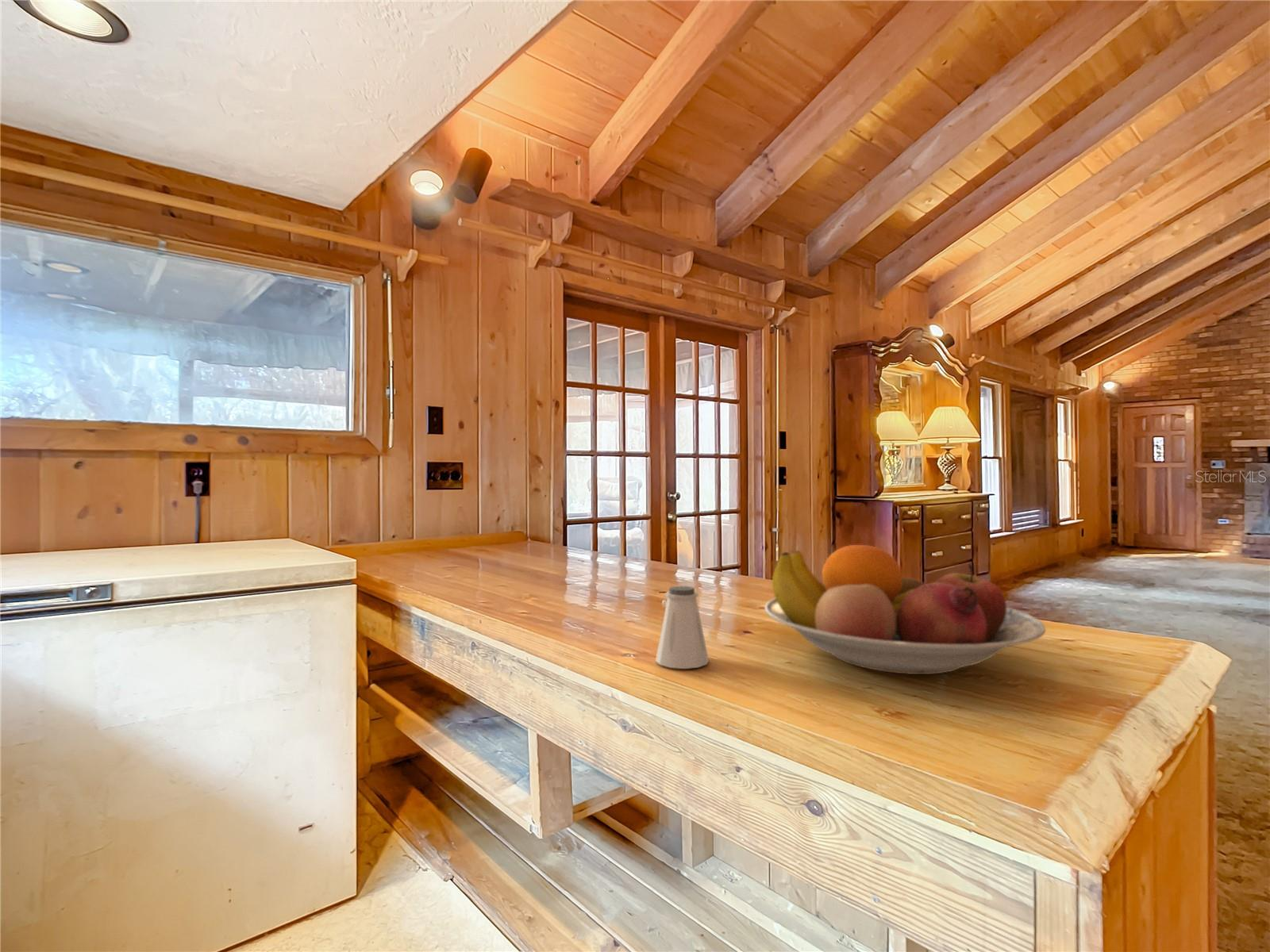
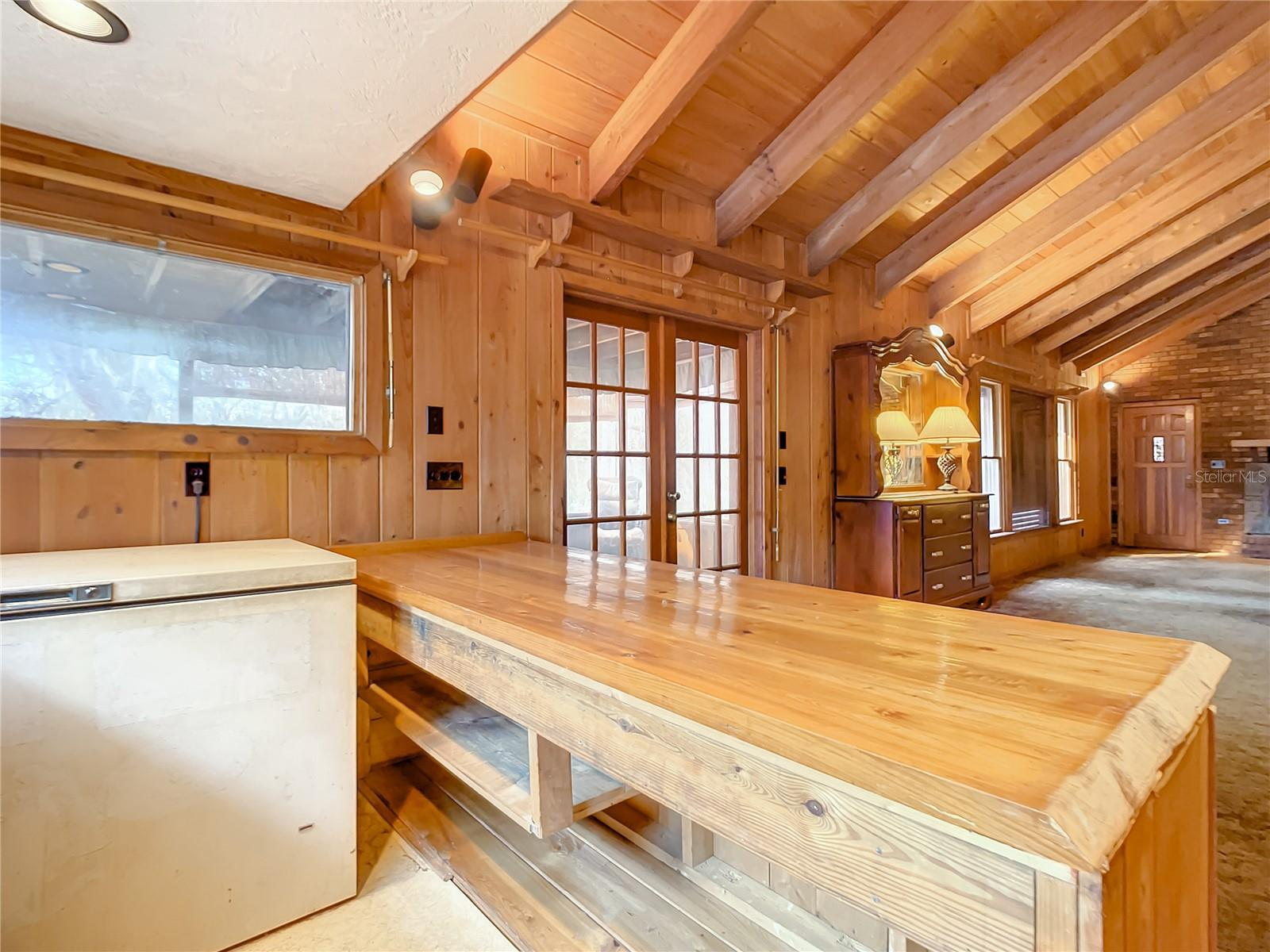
- fruit bowl [764,544,1046,675]
- saltshaker [655,585,710,670]
